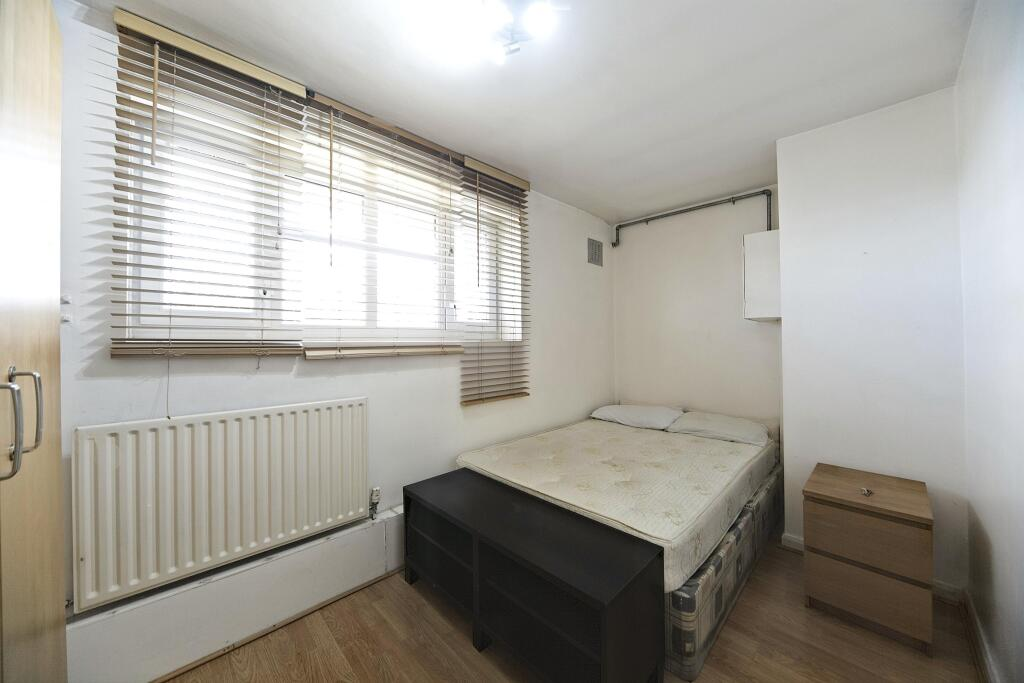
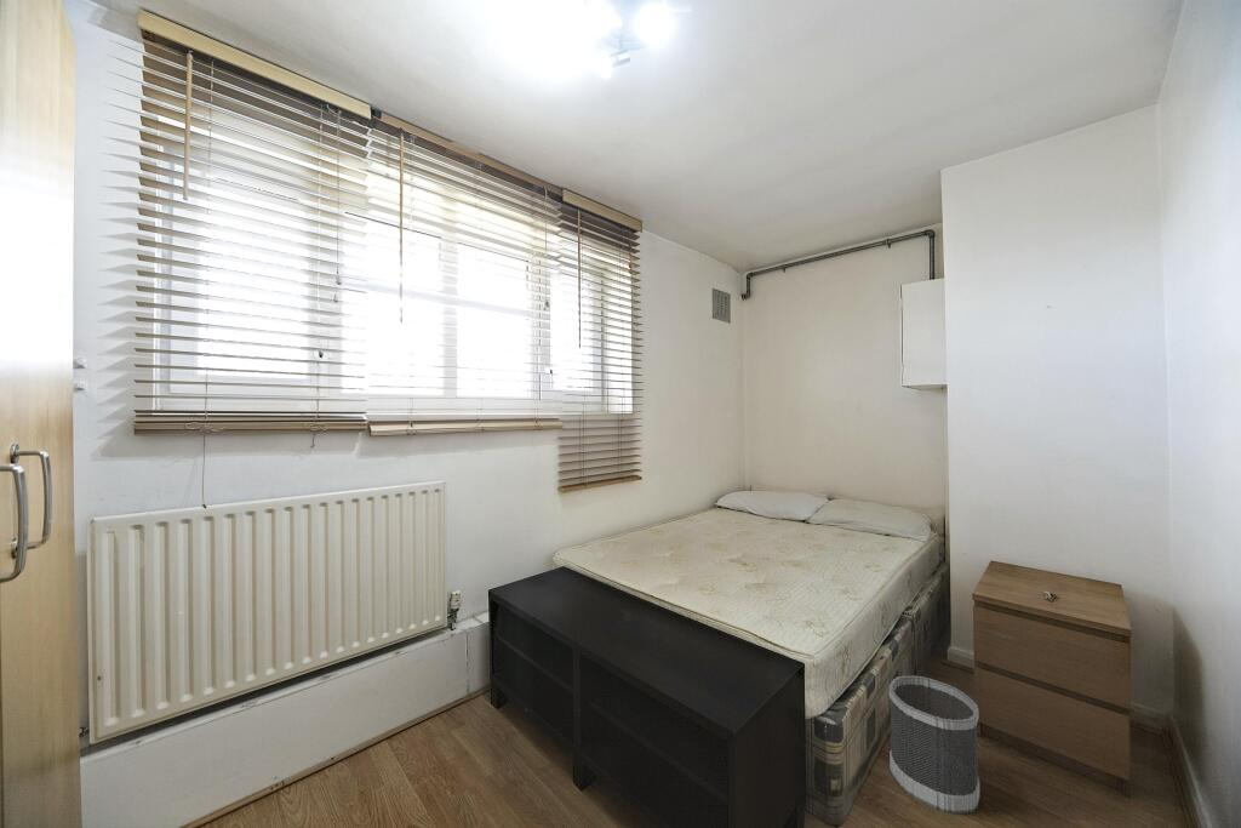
+ wastebasket [888,674,980,815]
